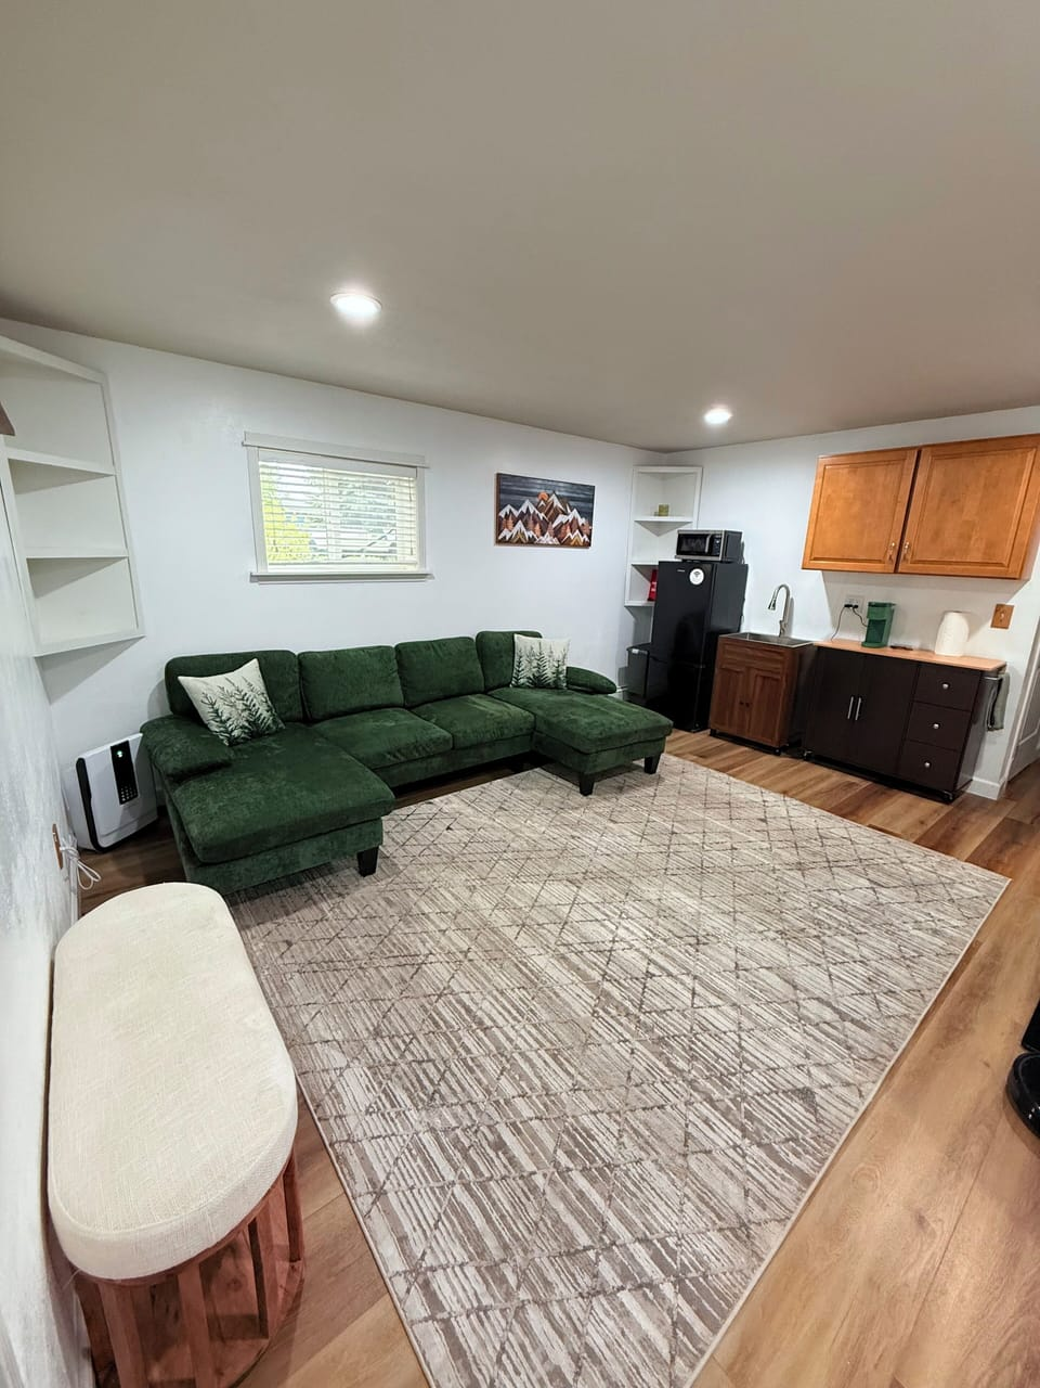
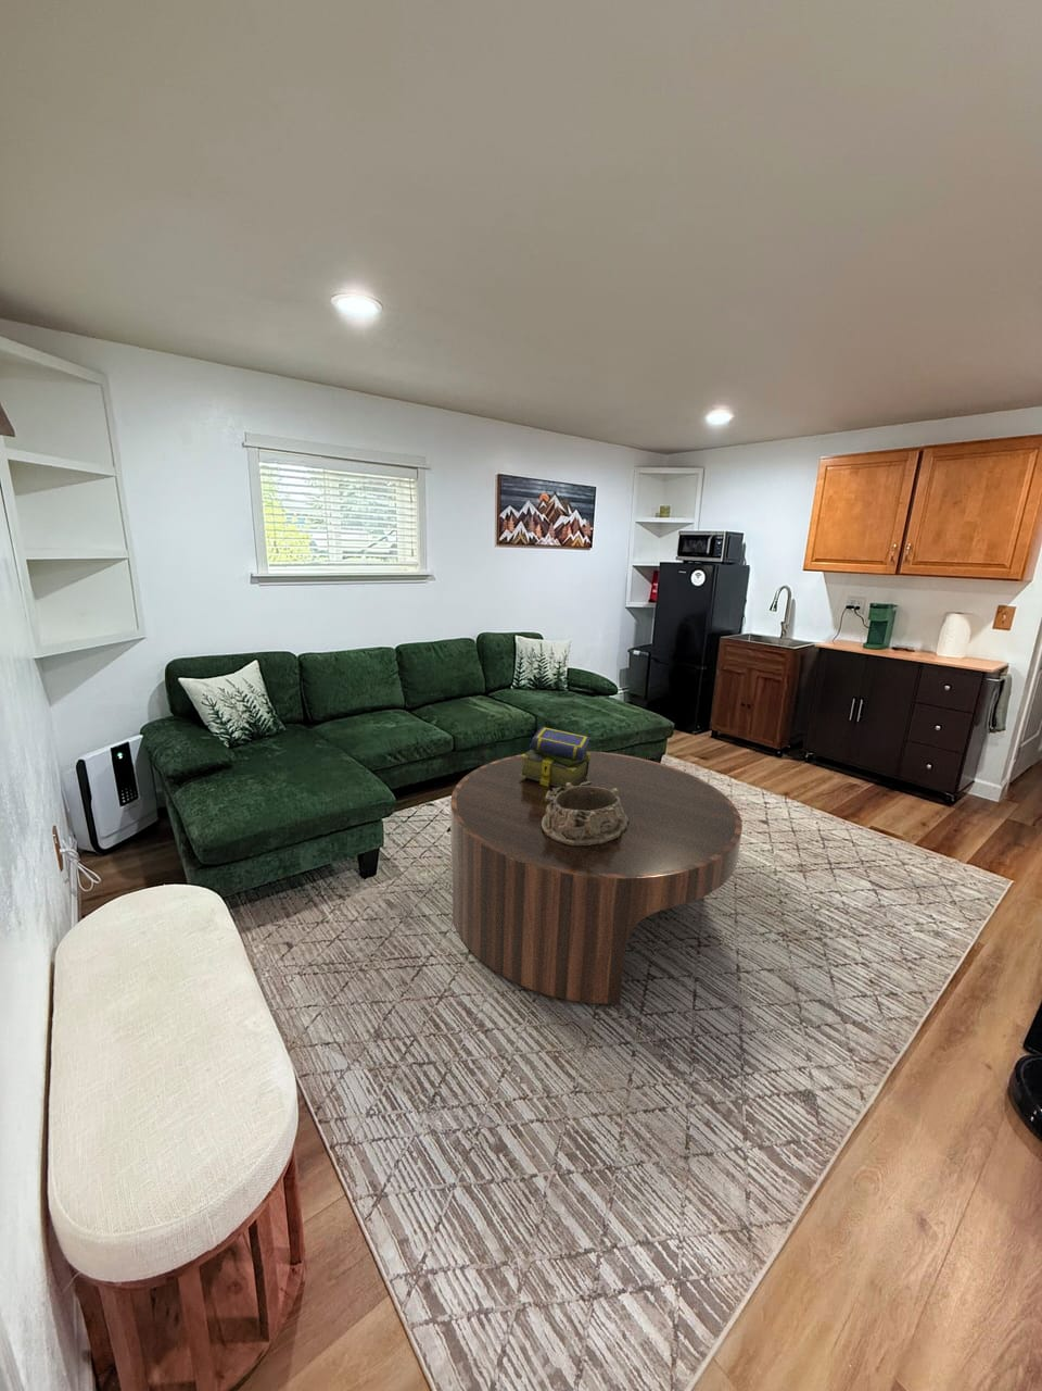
+ coffee table [450,750,743,1005]
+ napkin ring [541,781,628,846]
+ stack of books [519,726,591,790]
